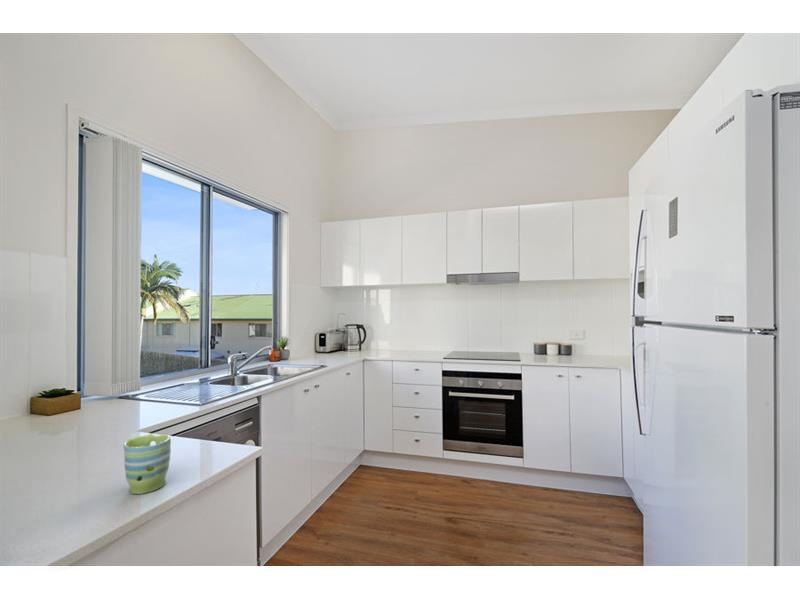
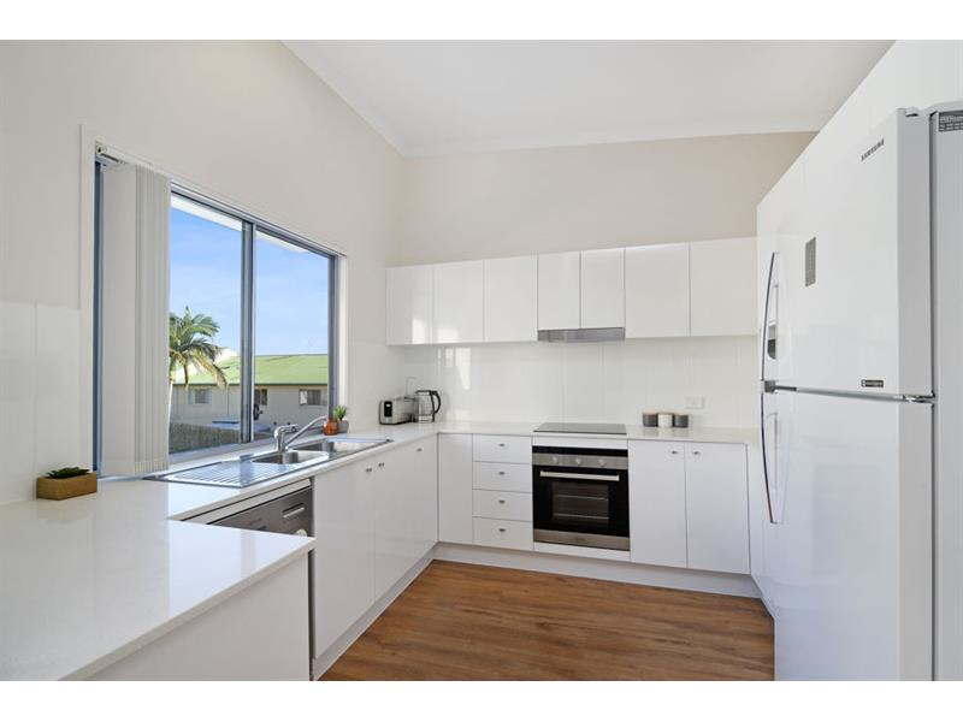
- mug [122,433,172,495]
